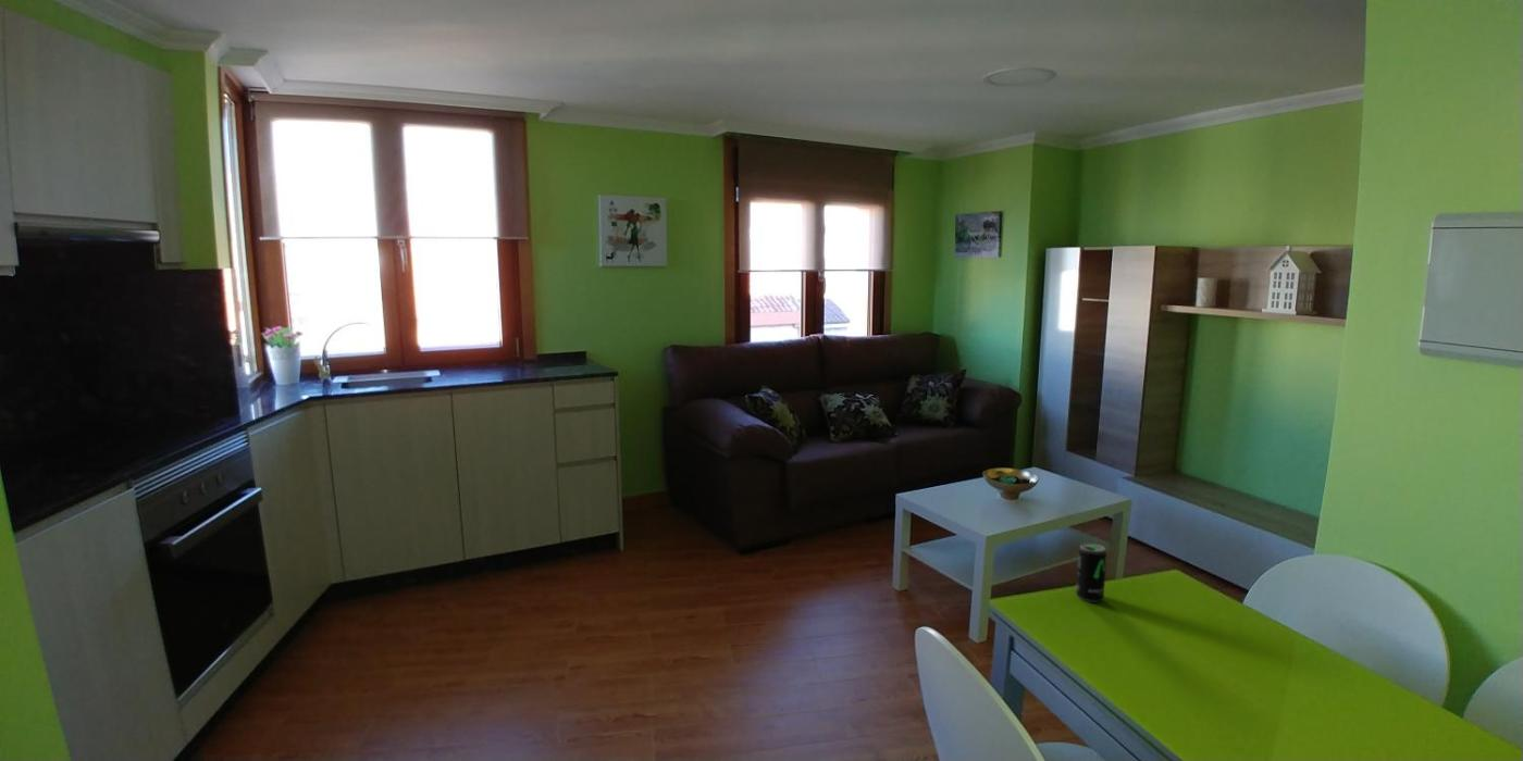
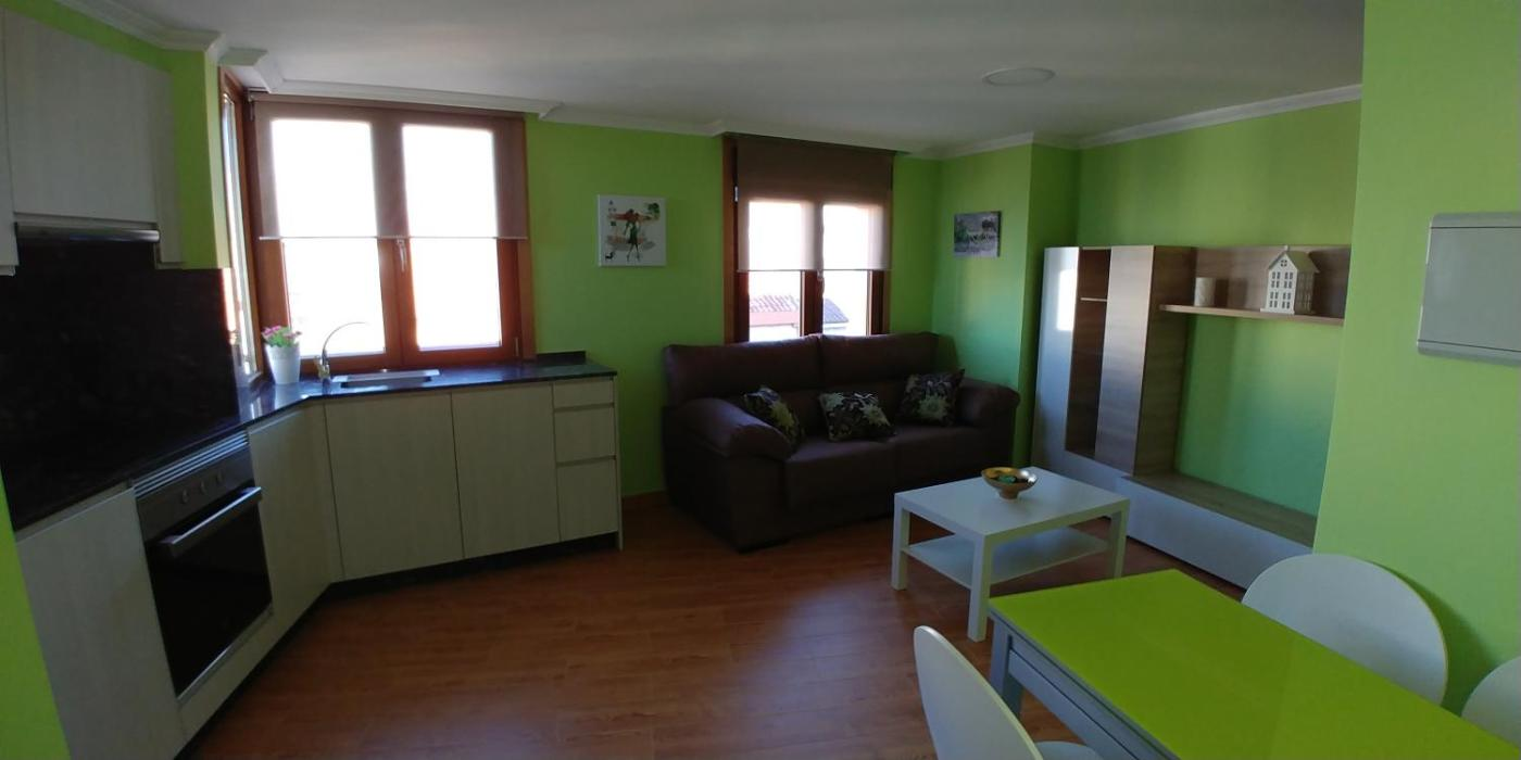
- beverage can [1075,541,1107,603]
